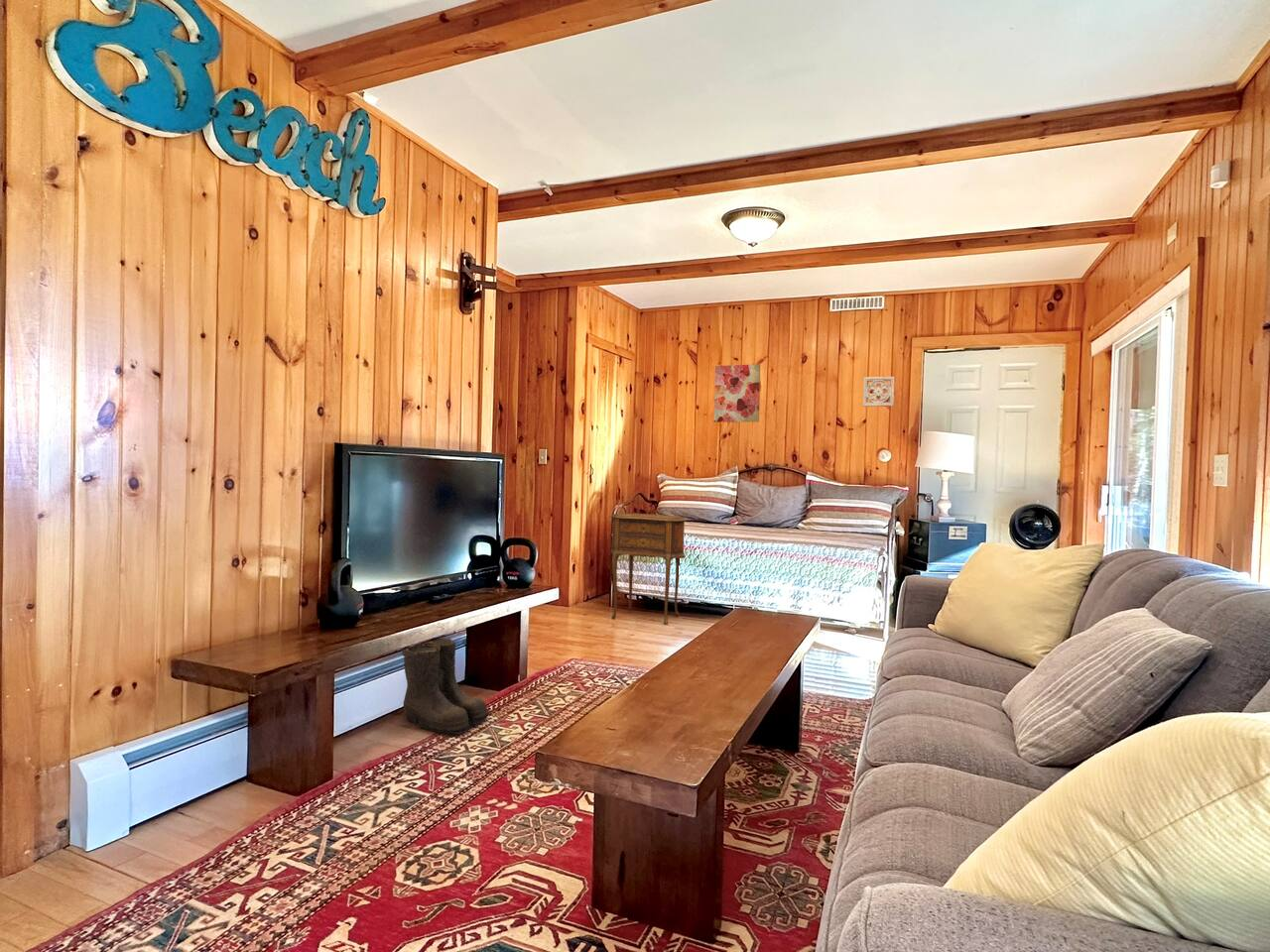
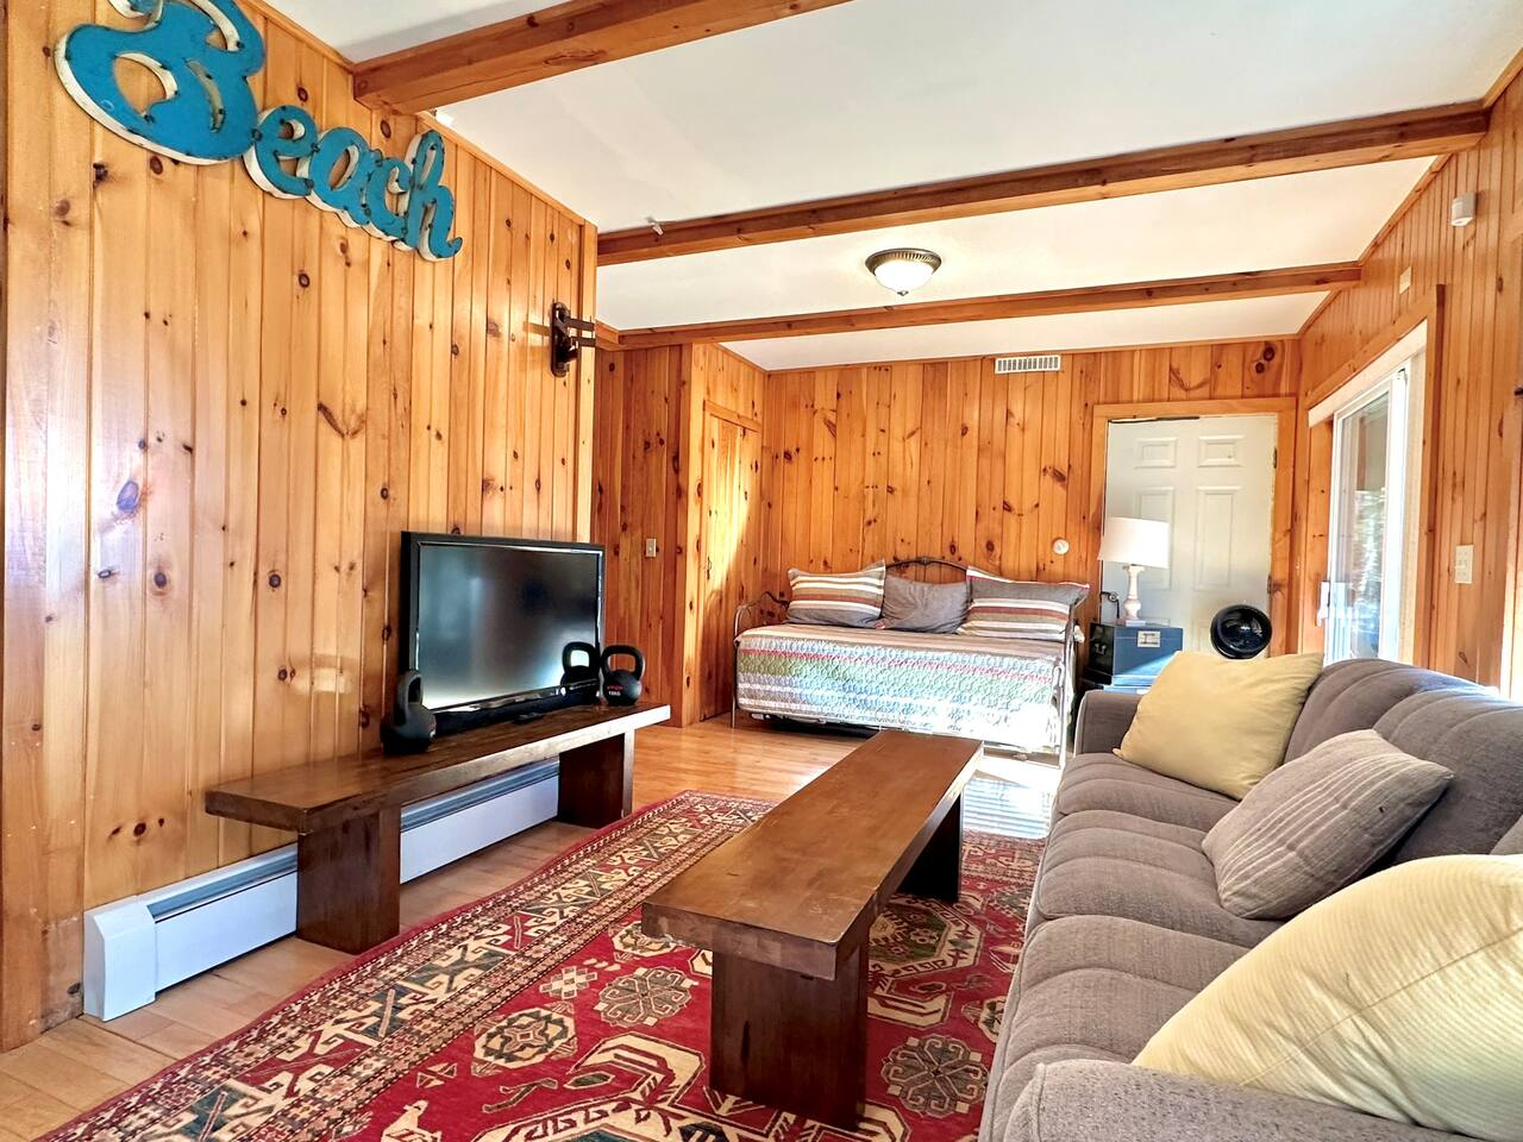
- wall ornament [862,376,895,408]
- wall art [713,363,761,423]
- side table [609,513,688,626]
- boots [401,637,492,737]
